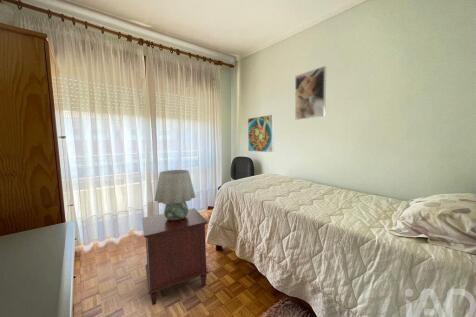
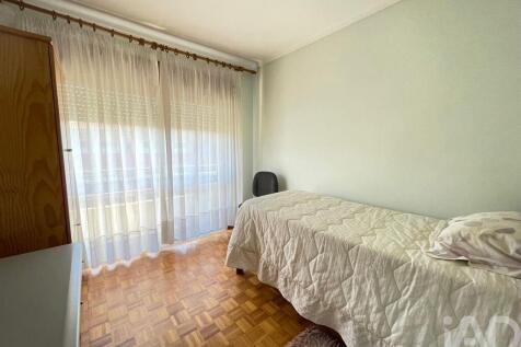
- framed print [294,65,327,121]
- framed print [247,114,275,153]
- nightstand [141,207,210,306]
- table lamp [153,169,196,220]
